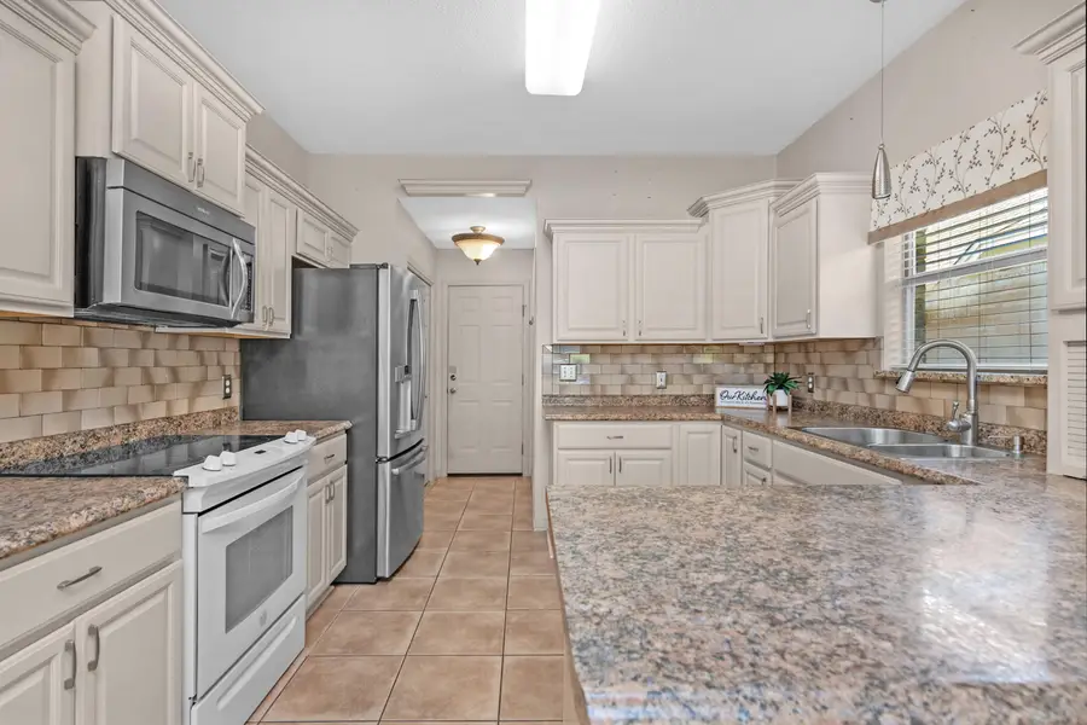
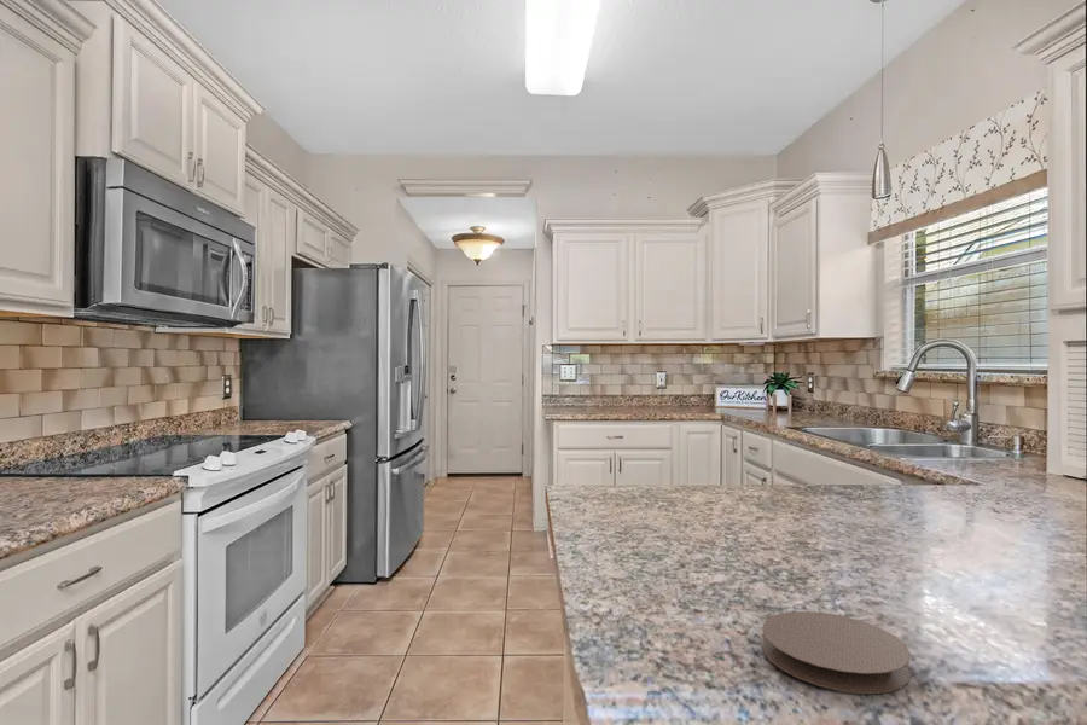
+ coaster [761,610,912,695]
